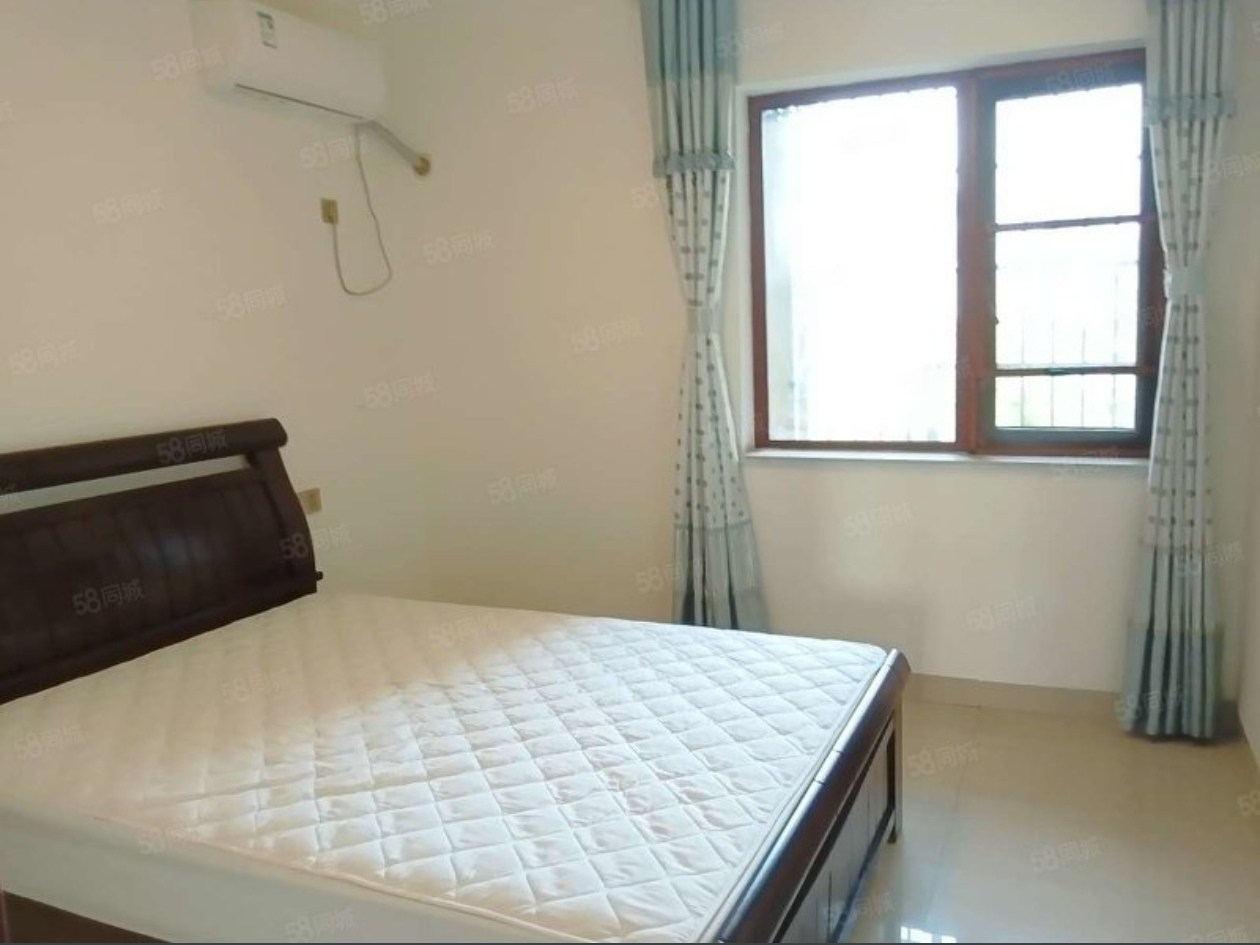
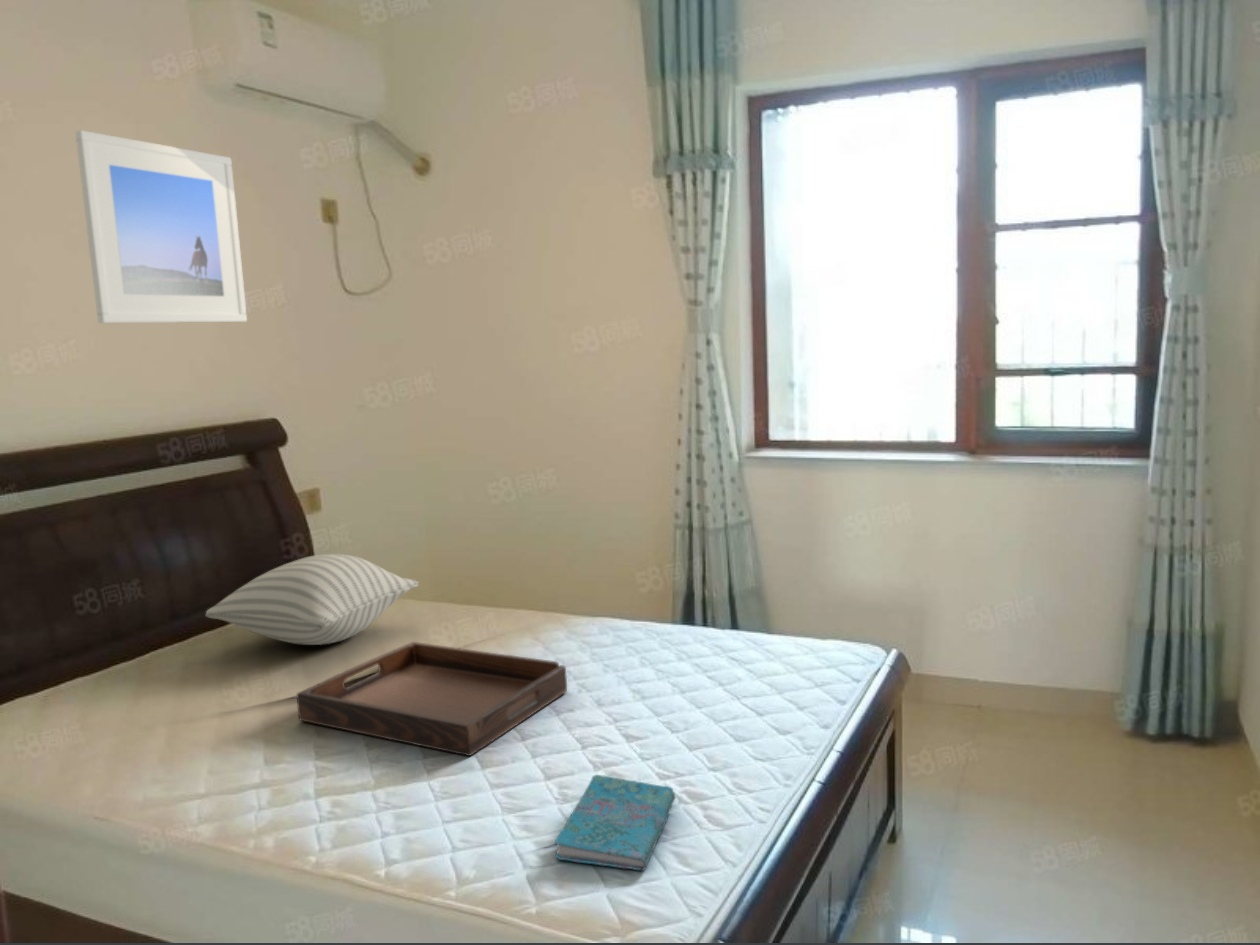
+ cover [554,774,676,872]
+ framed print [74,129,248,324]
+ serving tray [296,641,568,757]
+ pillow [204,553,420,646]
